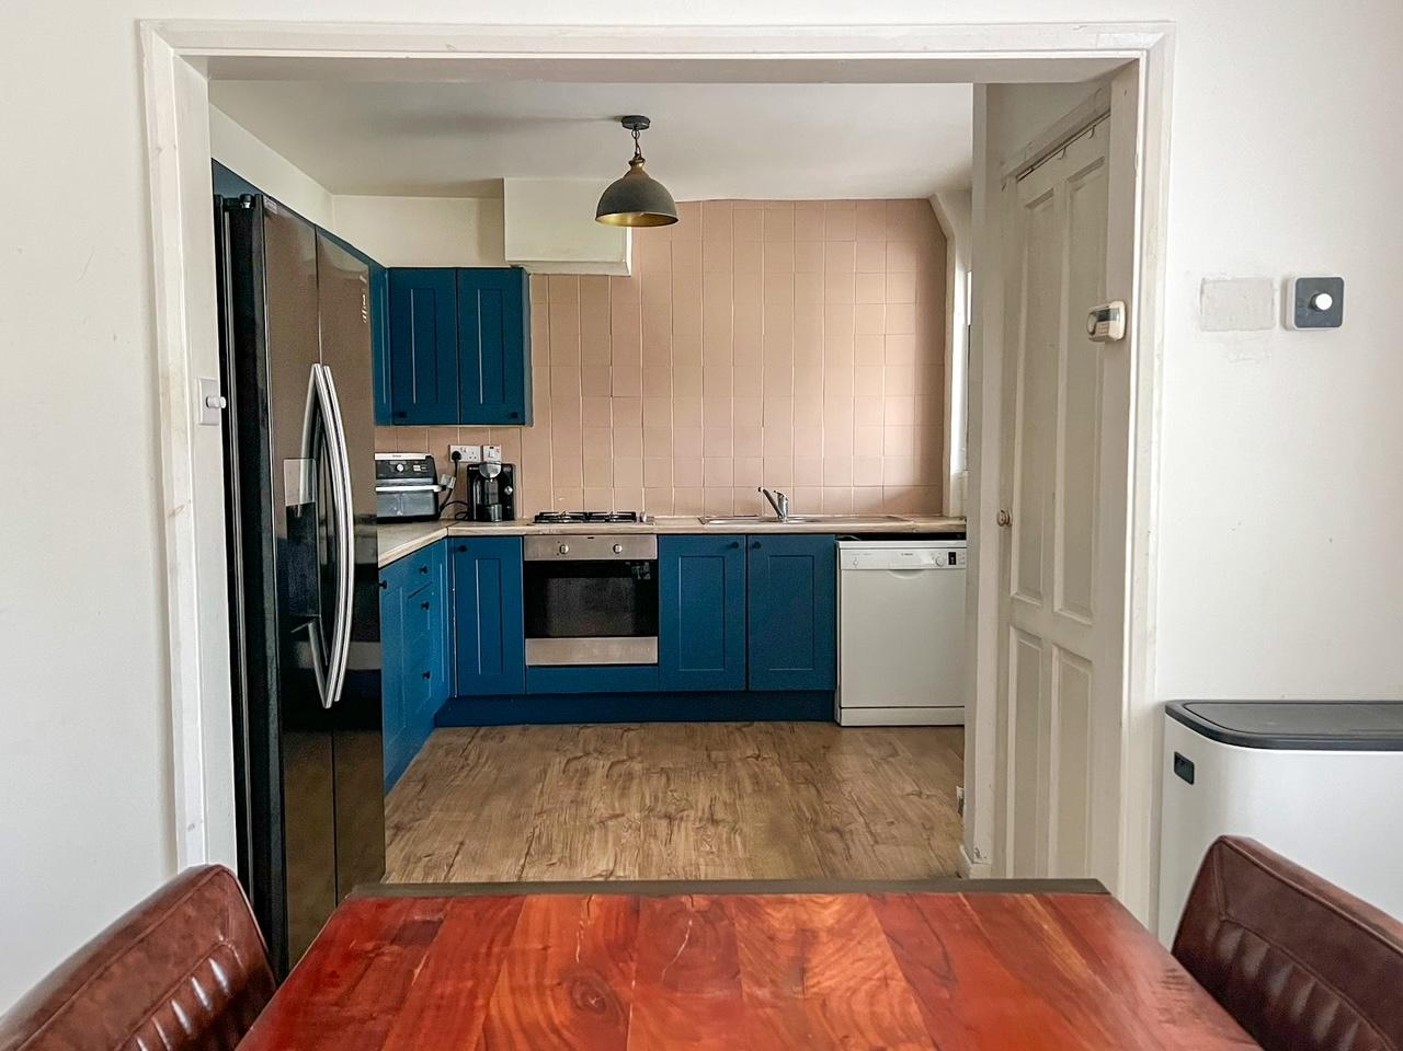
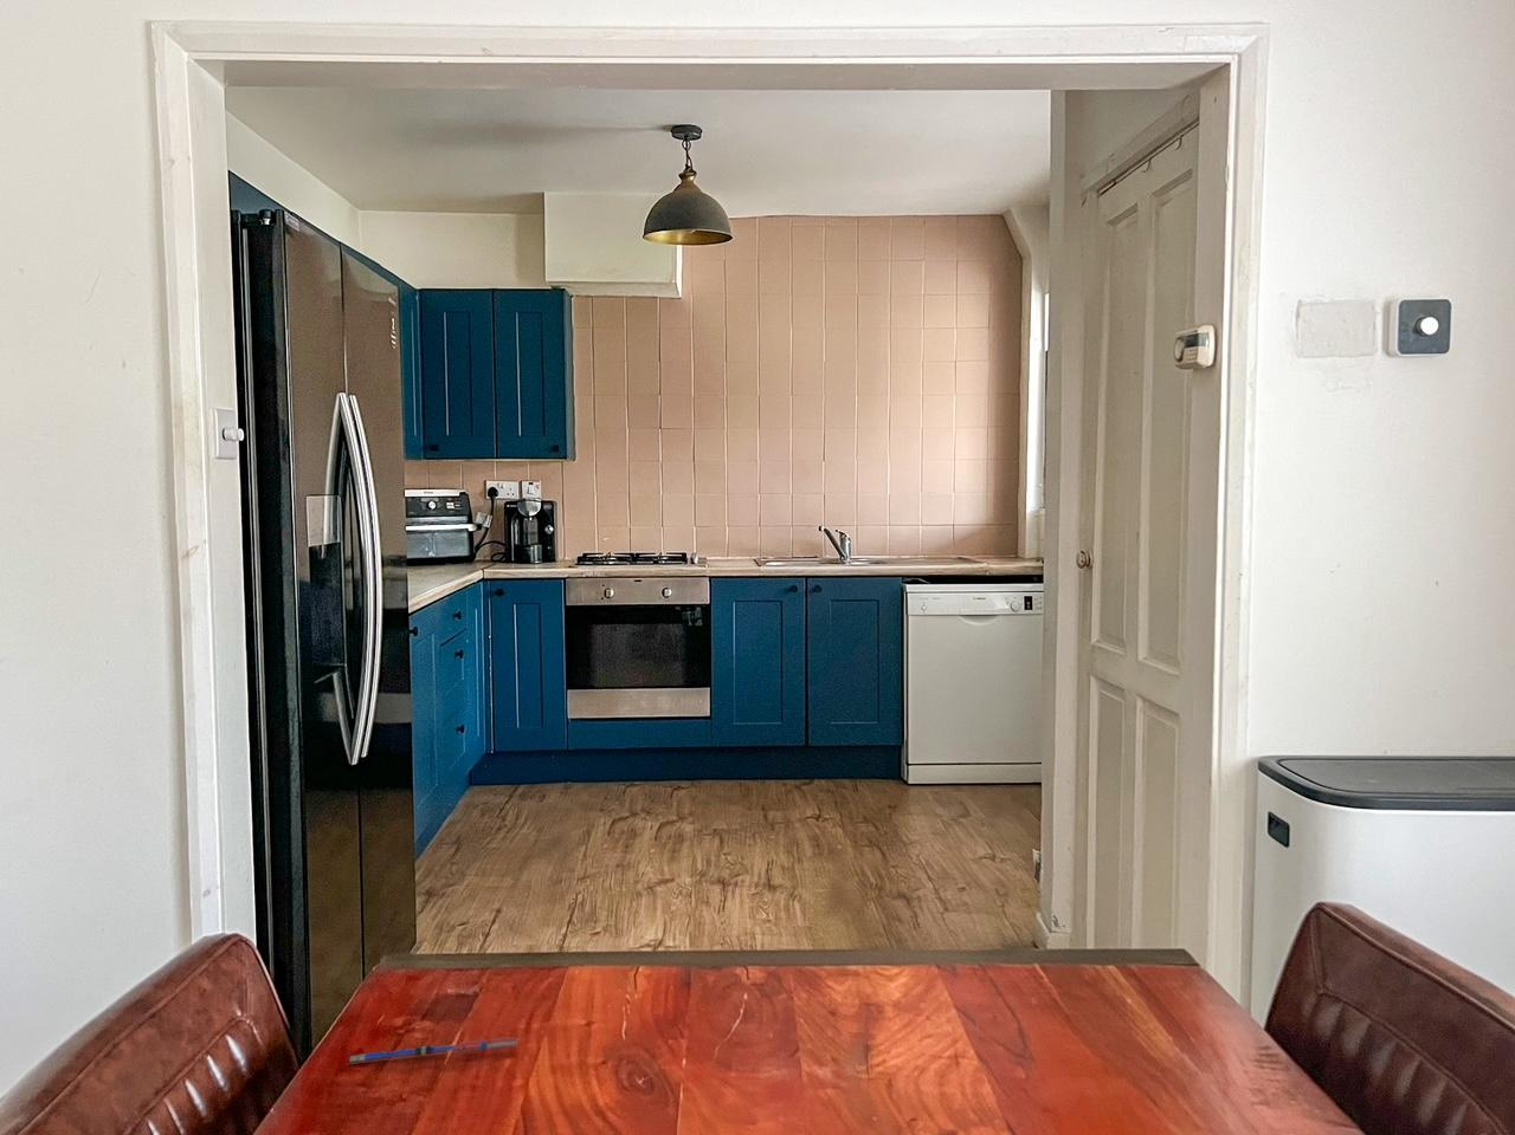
+ pen [348,1036,519,1065]
